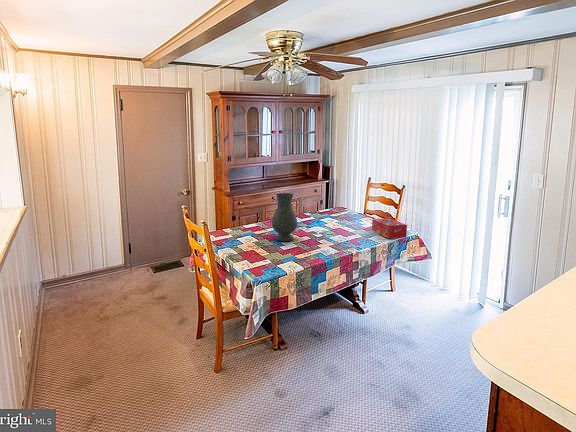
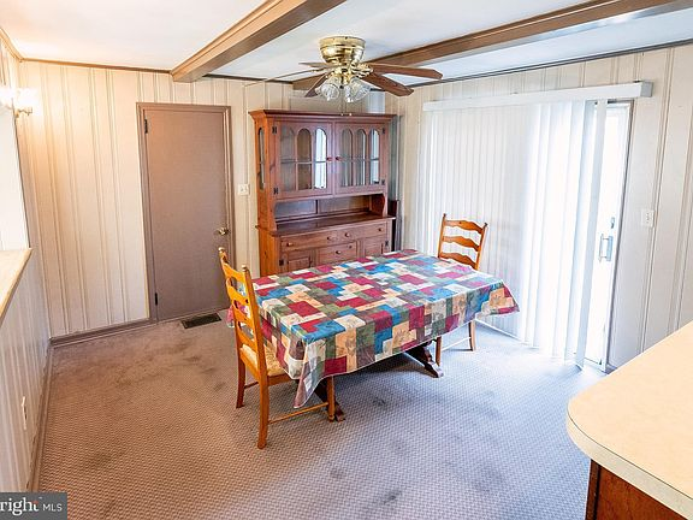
- tissue box [371,217,408,239]
- vase [271,192,298,242]
